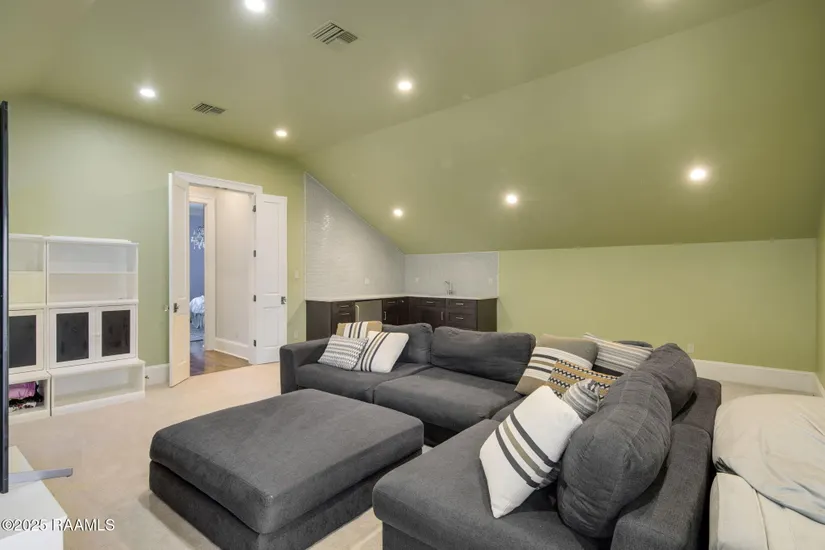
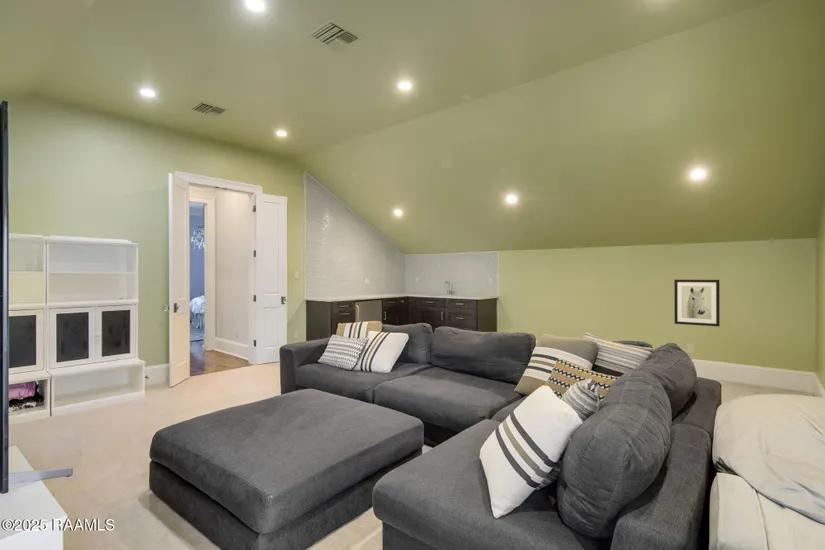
+ wall art [673,279,721,327]
